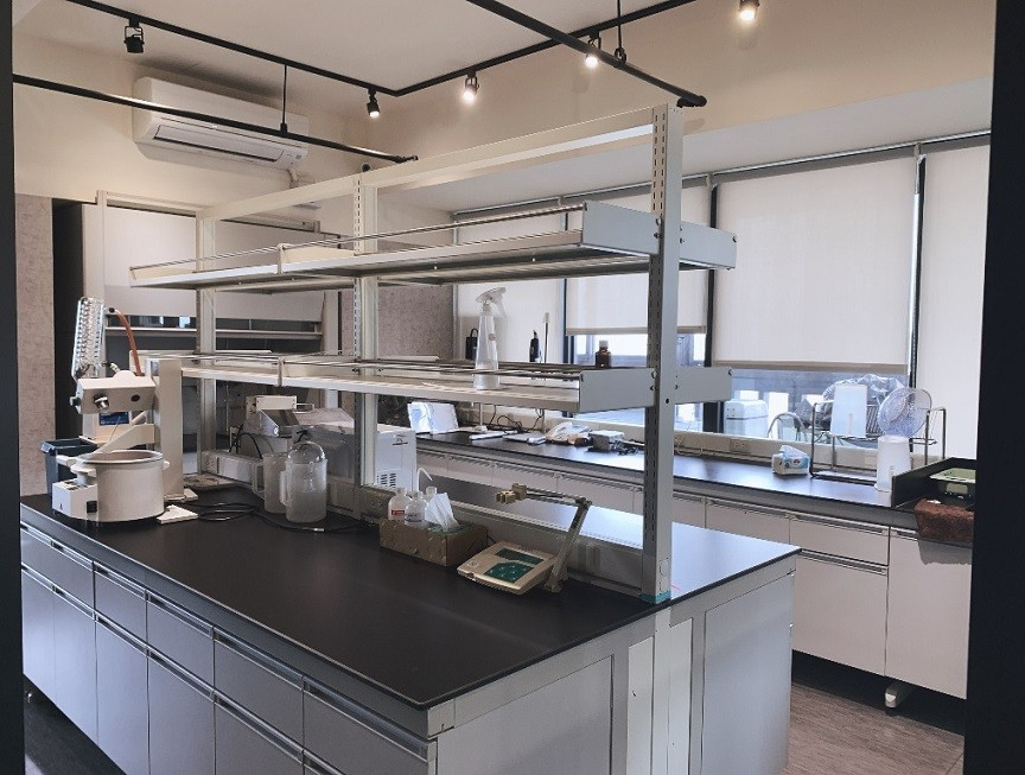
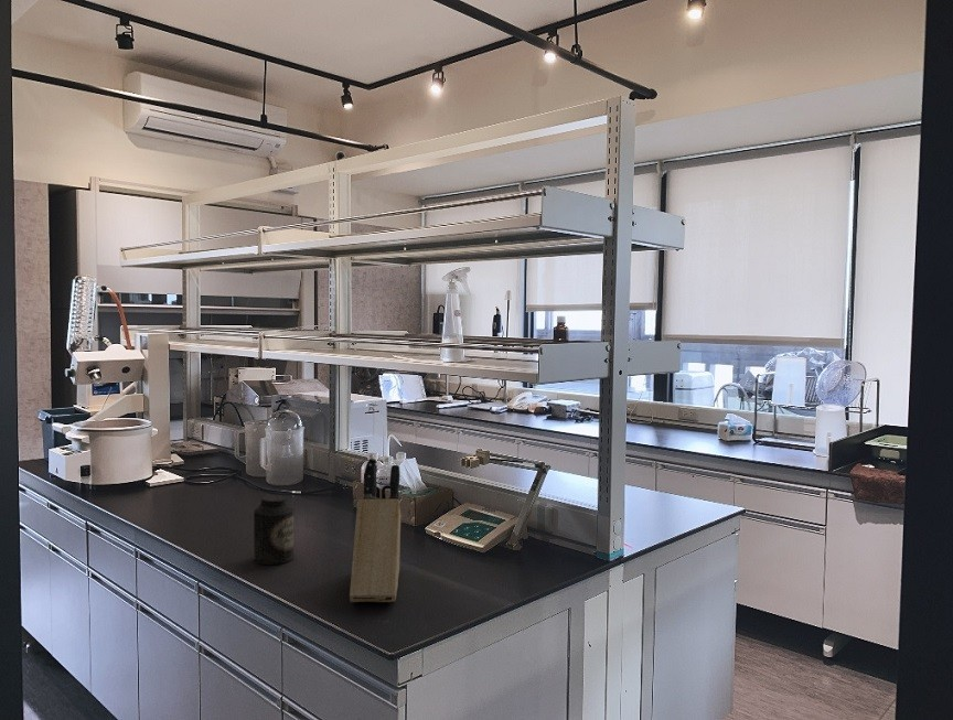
+ canister [253,494,295,566]
+ knife block [349,456,401,603]
